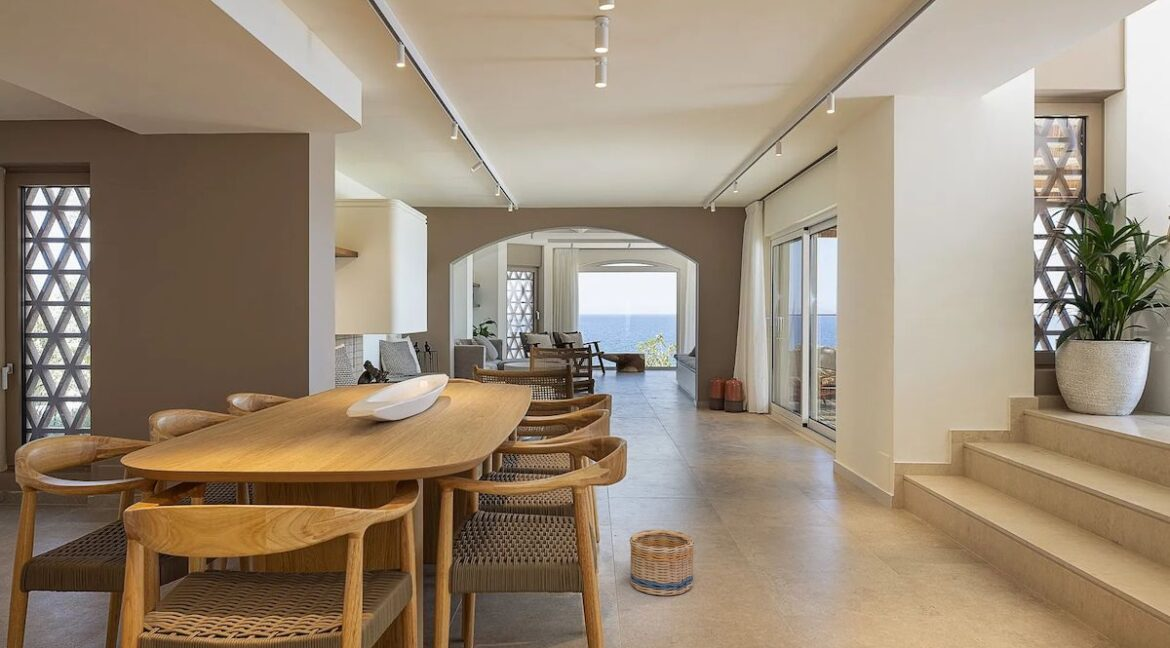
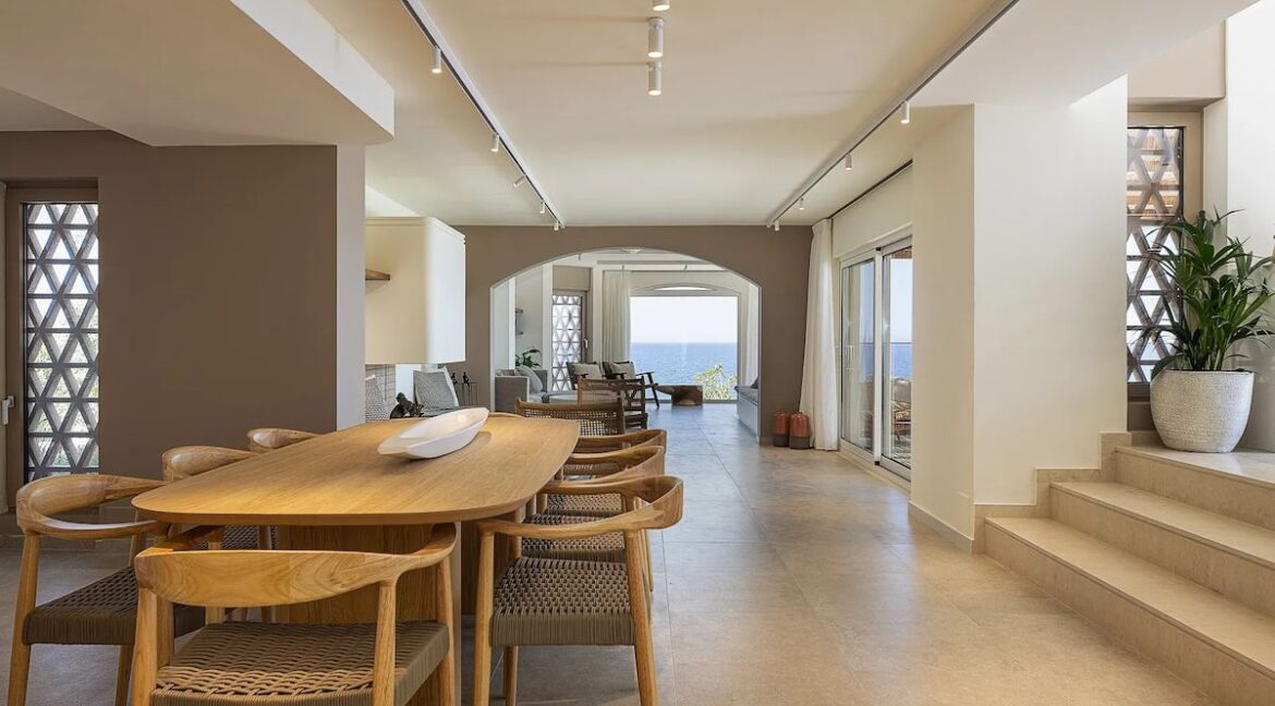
- basket [629,528,695,596]
